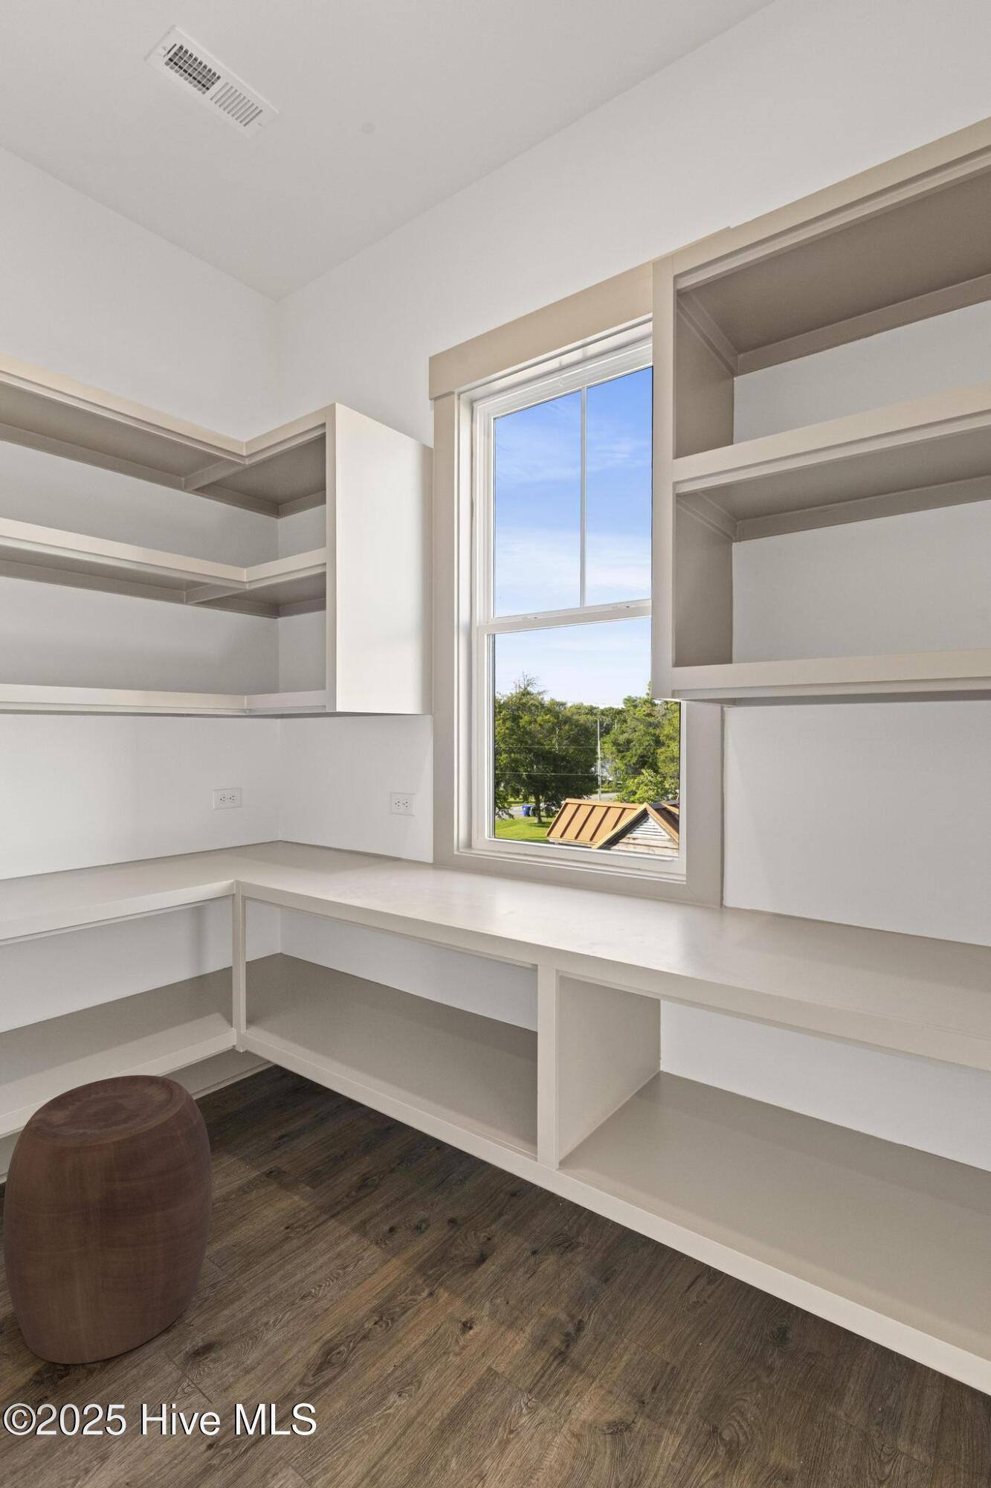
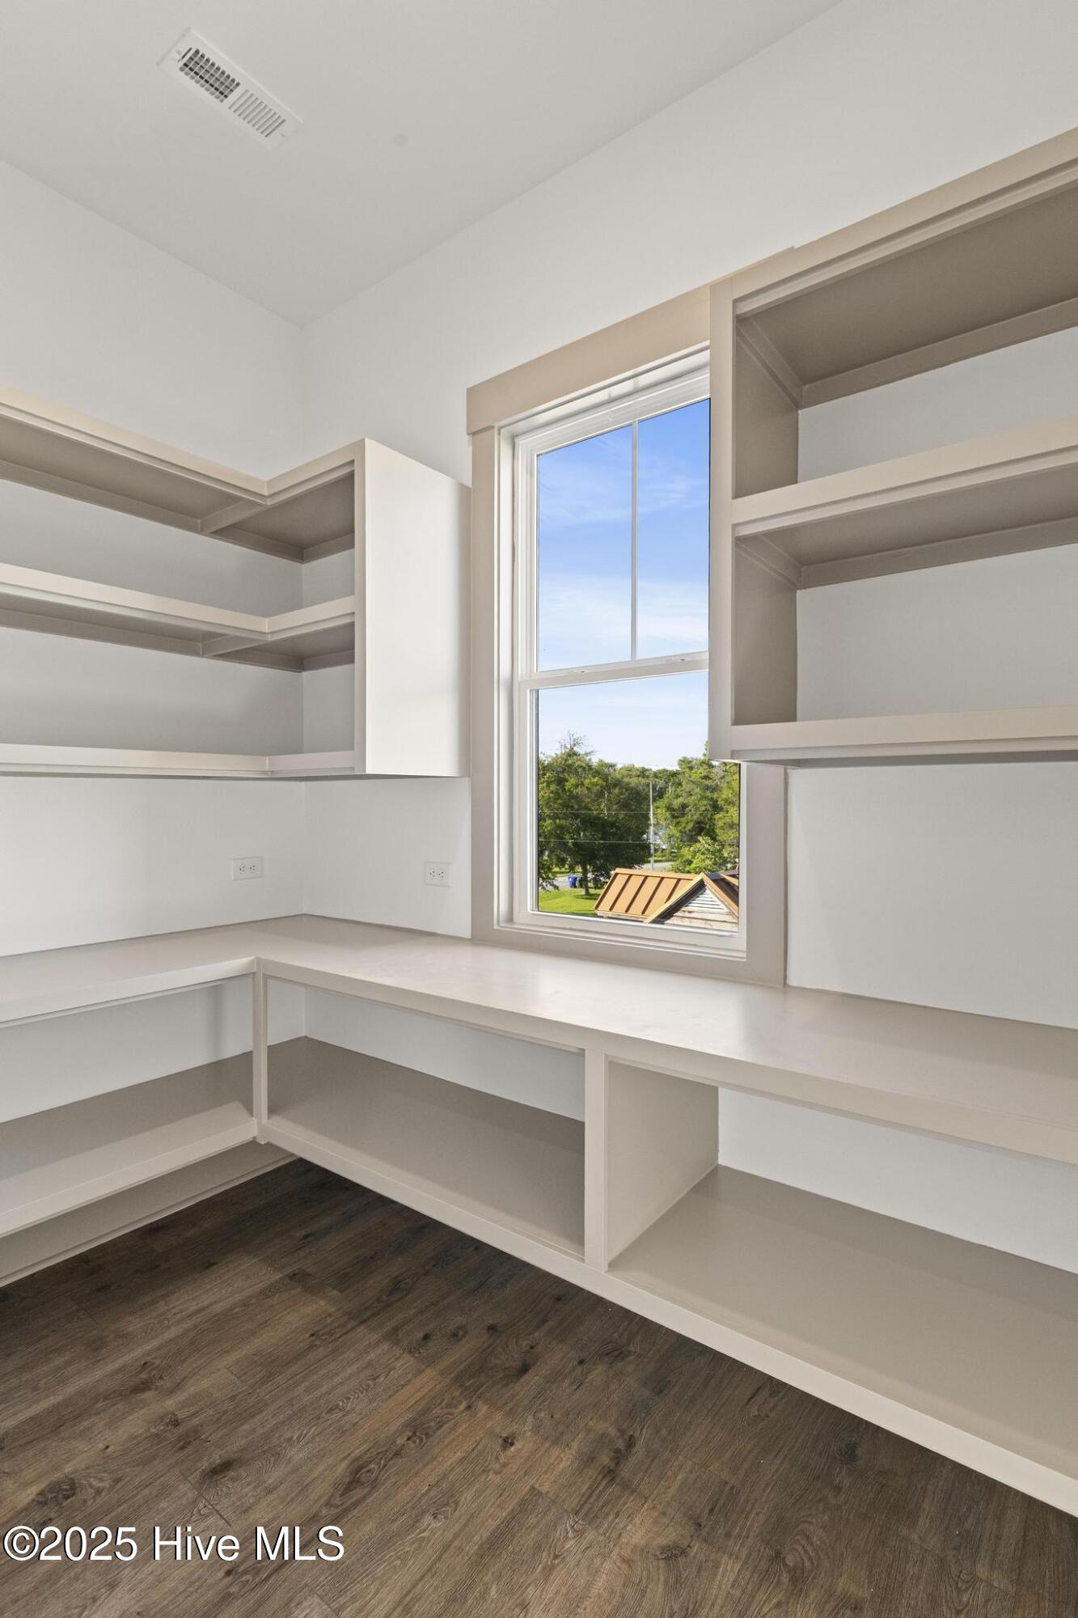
- stool [3,1074,212,1364]
